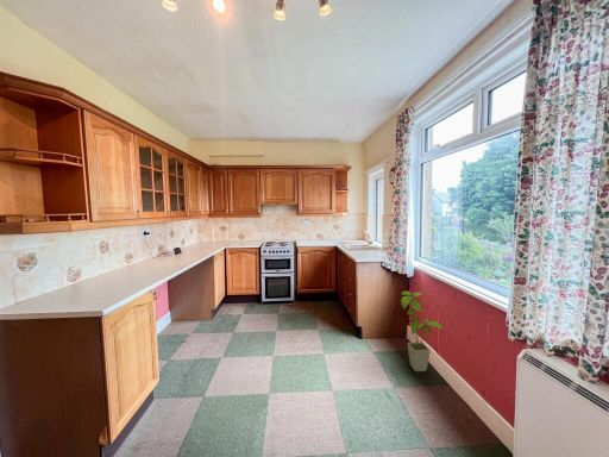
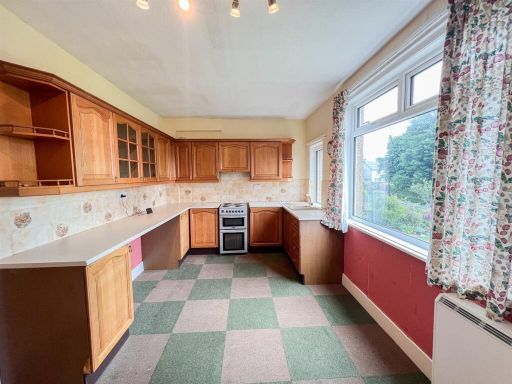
- house plant [400,290,444,373]
